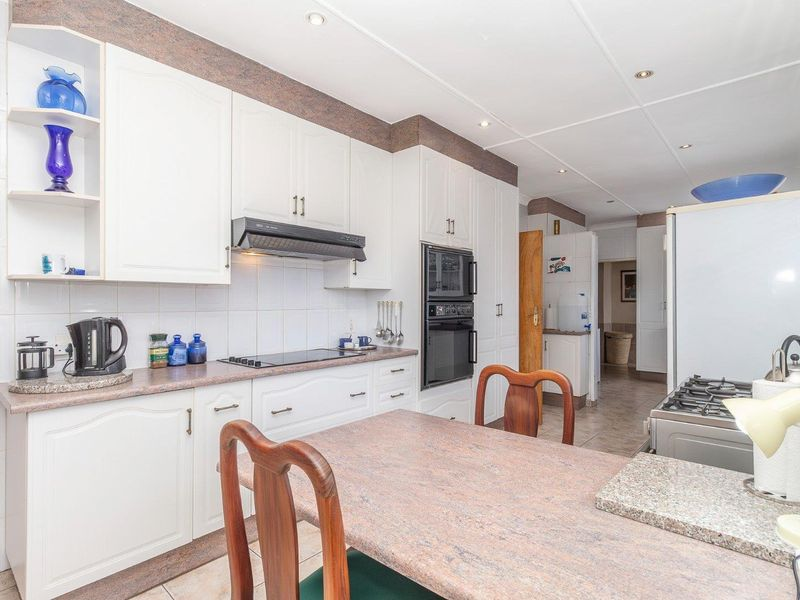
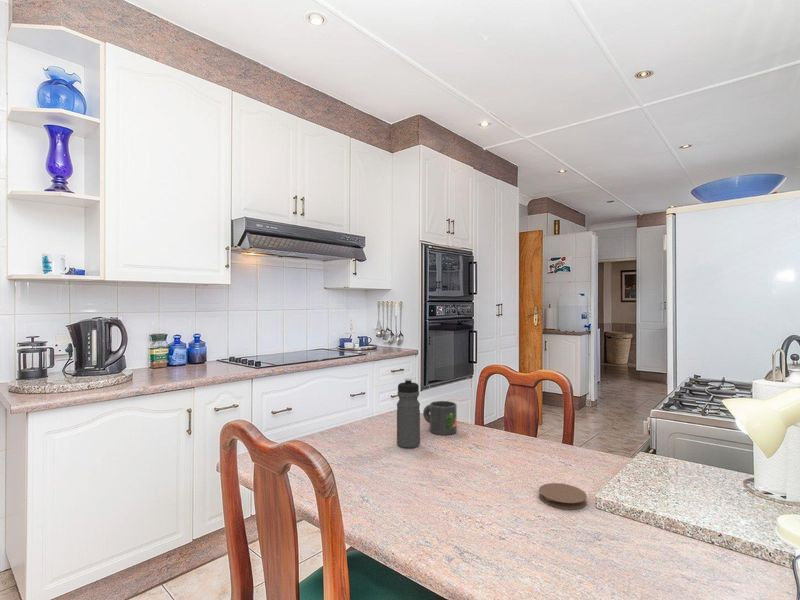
+ coaster [538,482,588,510]
+ mug [422,400,458,436]
+ water bottle [396,378,421,449]
